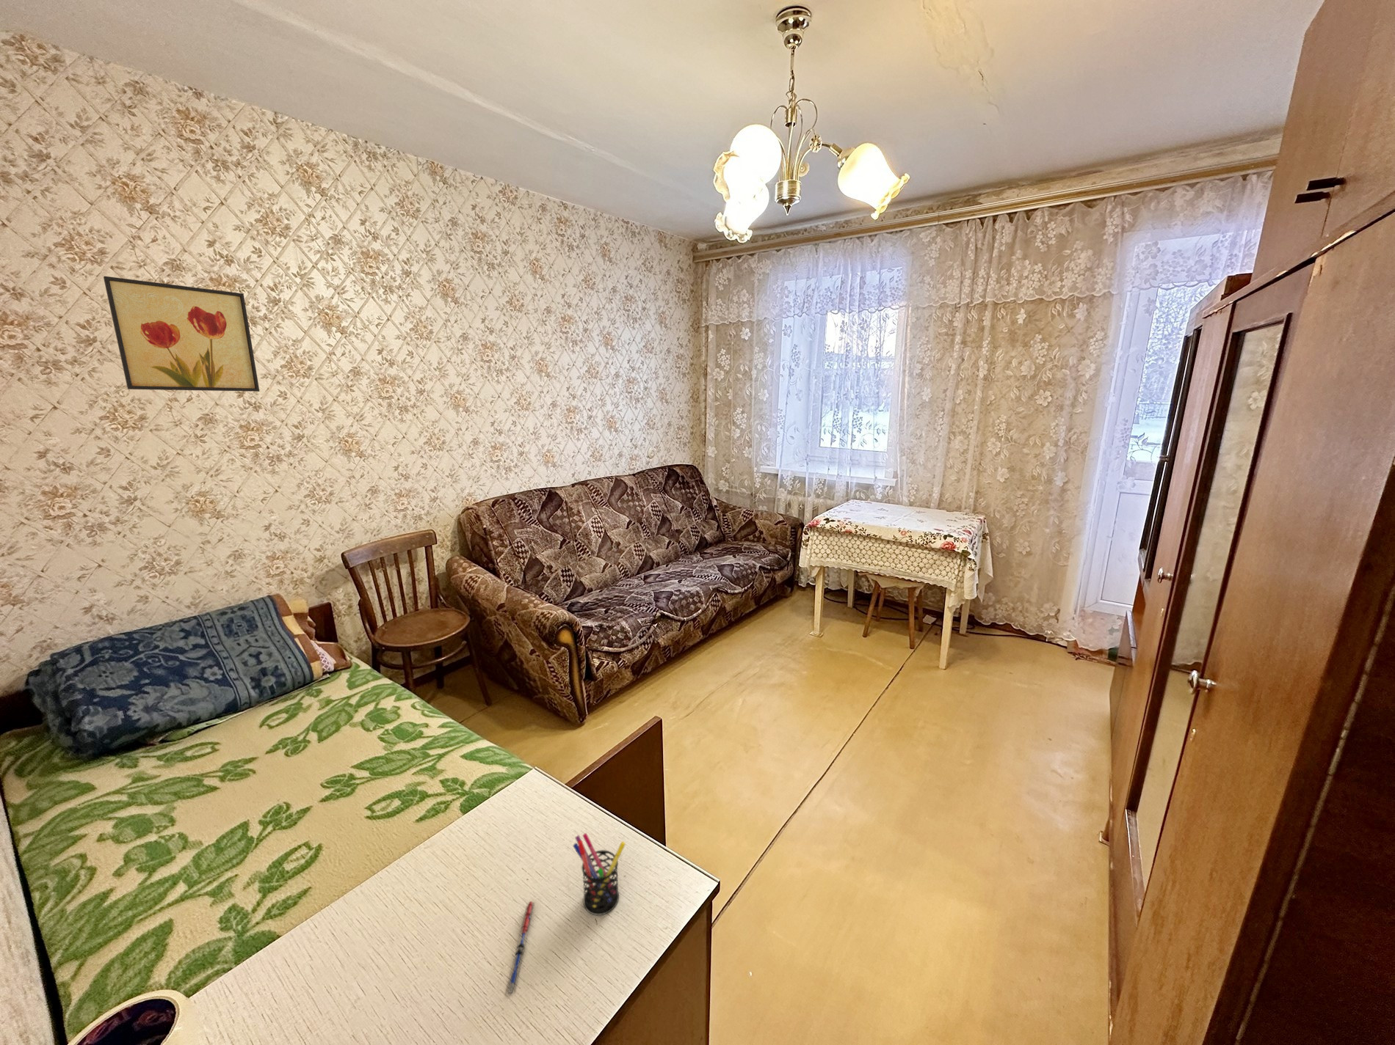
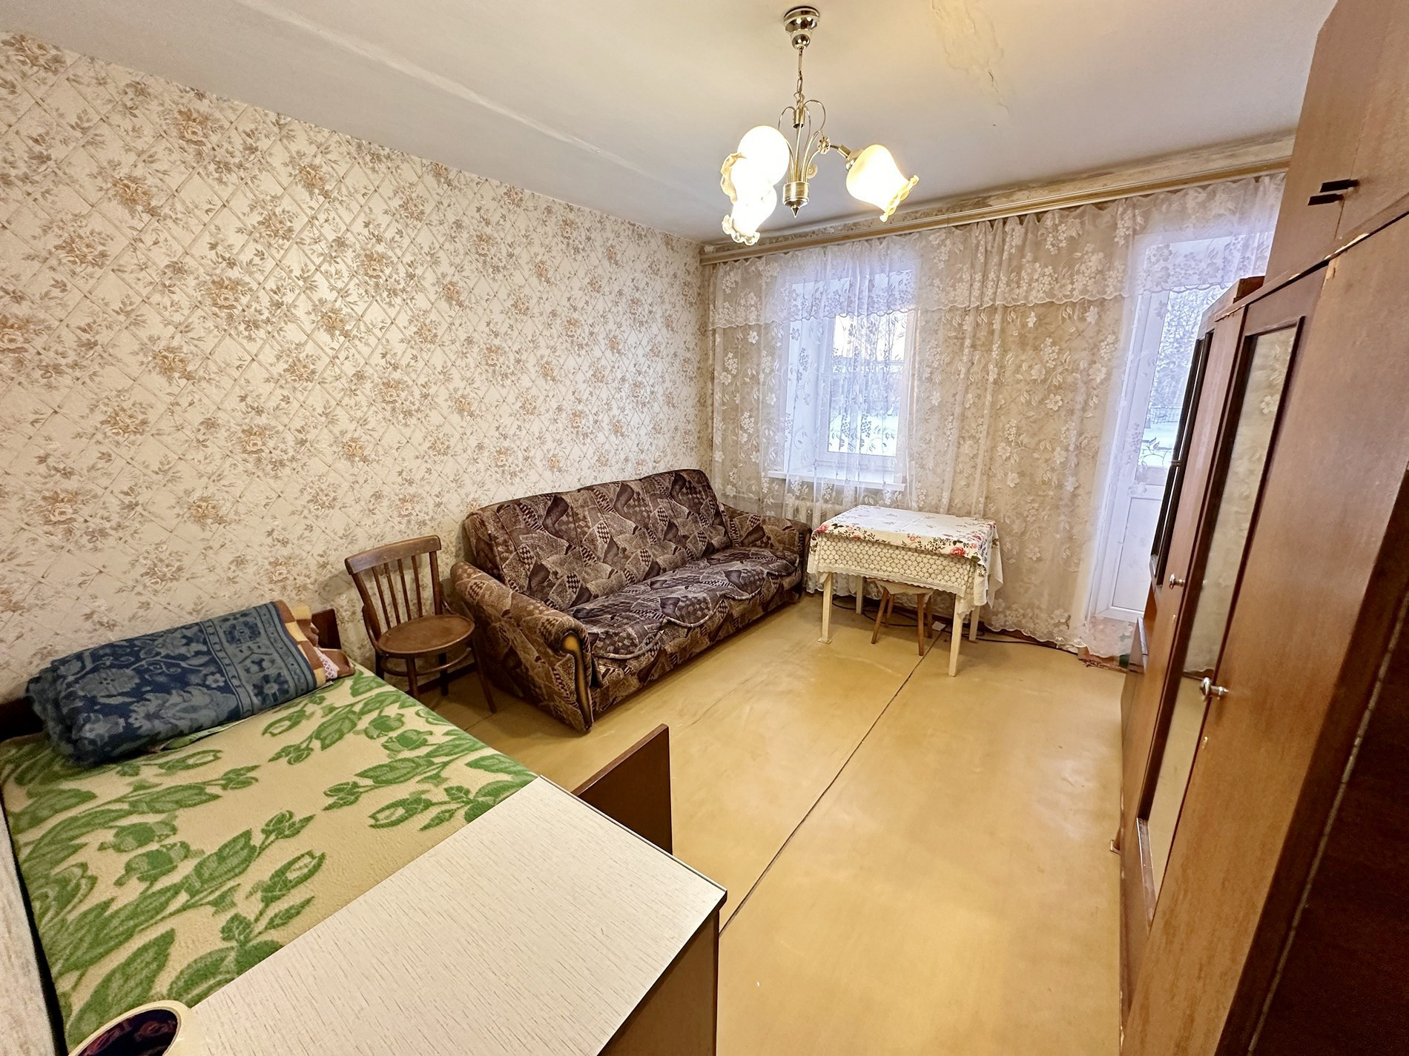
- pen holder [572,832,626,915]
- wall art [103,276,260,392]
- pen [505,900,535,995]
